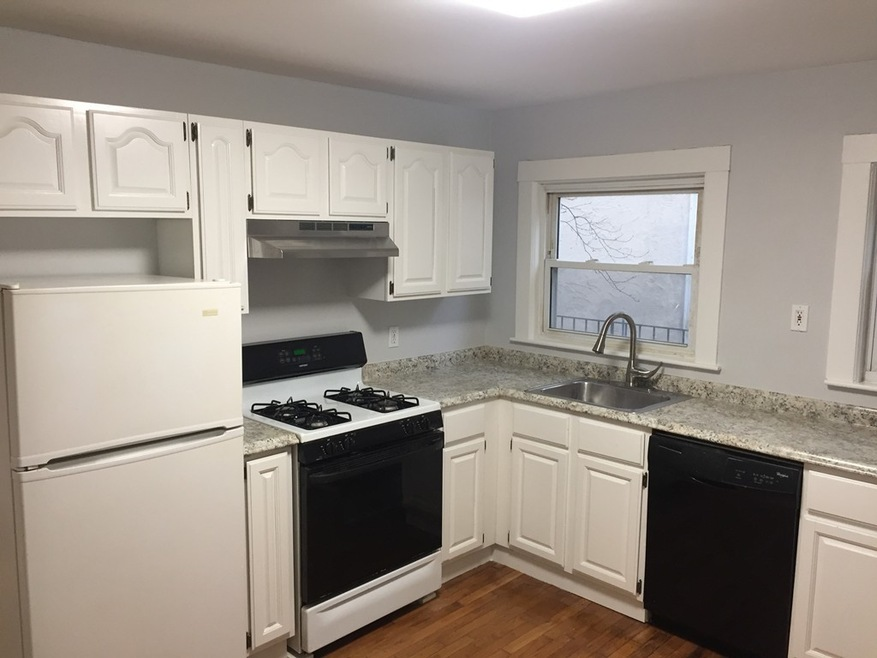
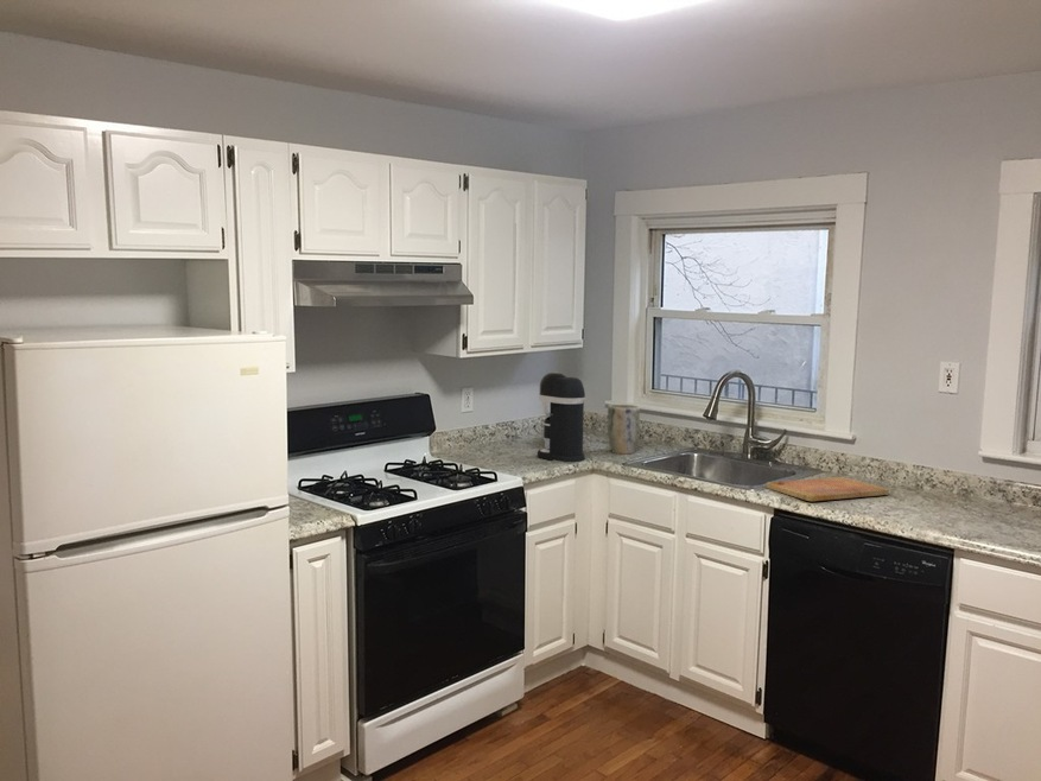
+ plant pot [607,404,641,456]
+ coffee maker [537,372,586,463]
+ cutting board [766,476,890,502]
